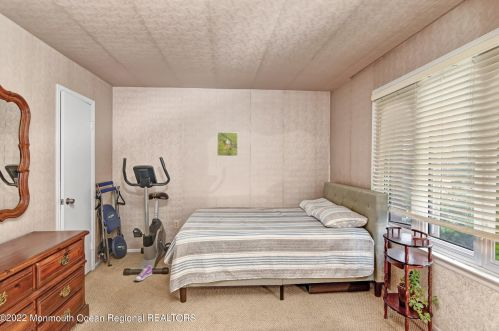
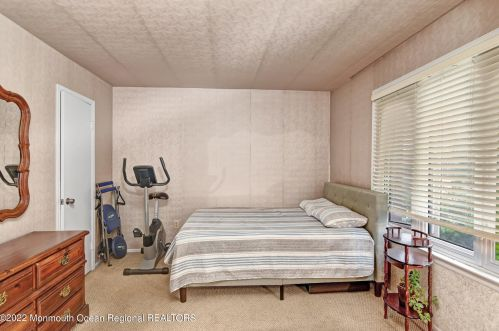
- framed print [216,131,239,157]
- sneaker [134,264,153,282]
